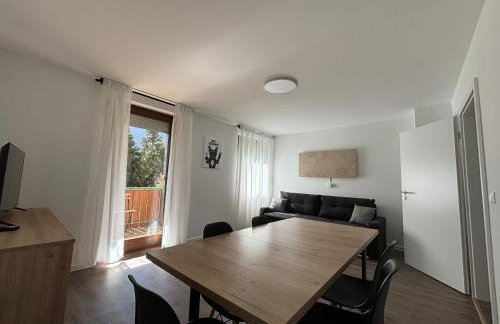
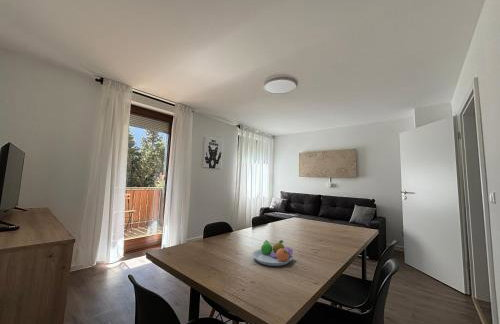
+ fruit bowl [251,239,294,267]
